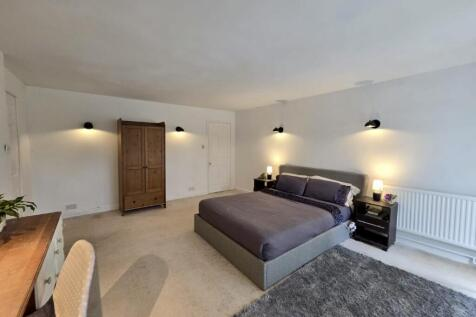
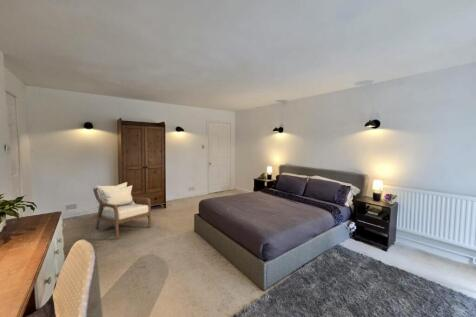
+ armchair [92,181,153,239]
